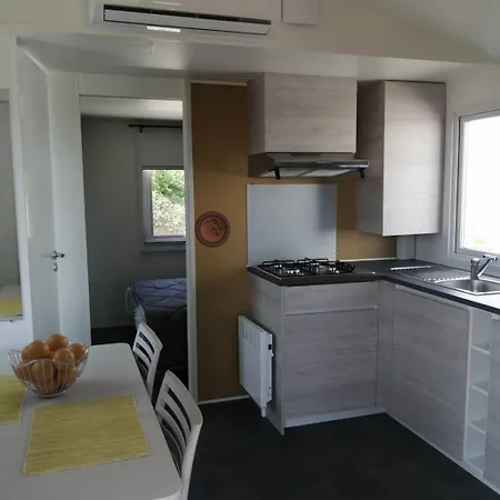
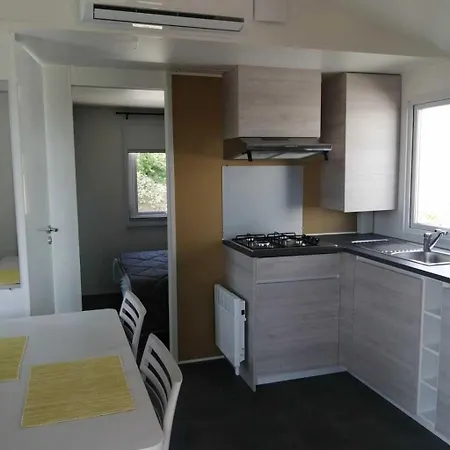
- decorative plate [193,210,231,249]
- fruit basket [7,332,91,399]
